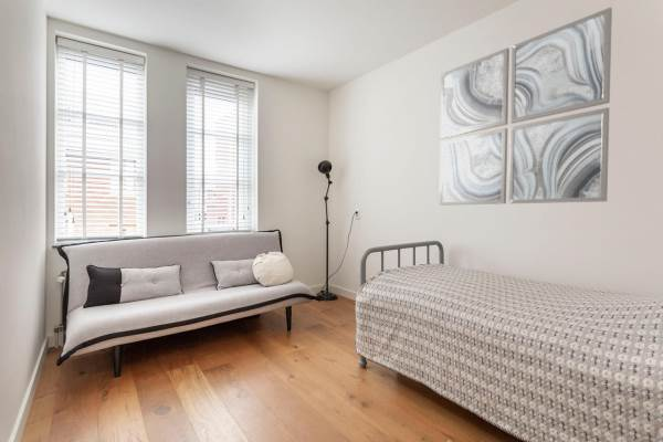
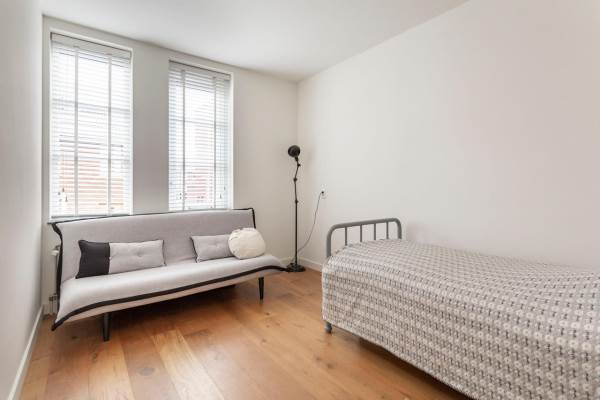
- wall art [438,6,613,207]
